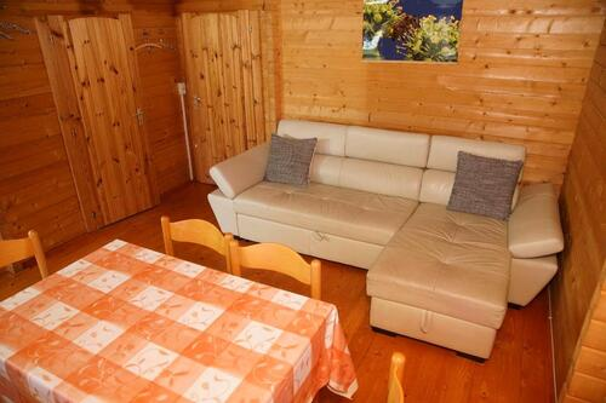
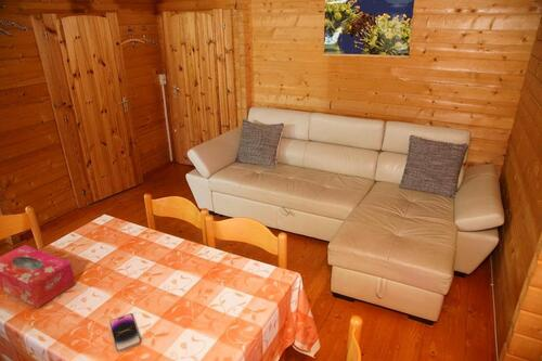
+ smartphone [108,312,142,352]
+ tissue box [0,244,77,309]
